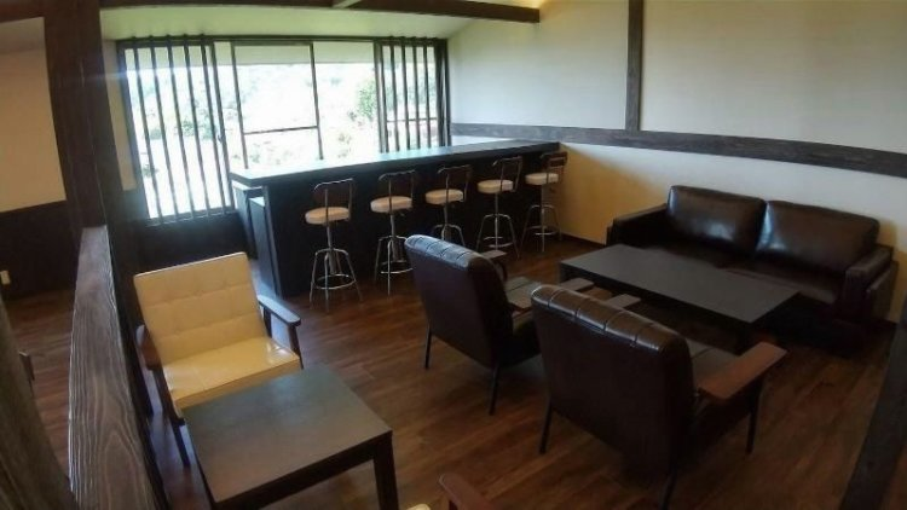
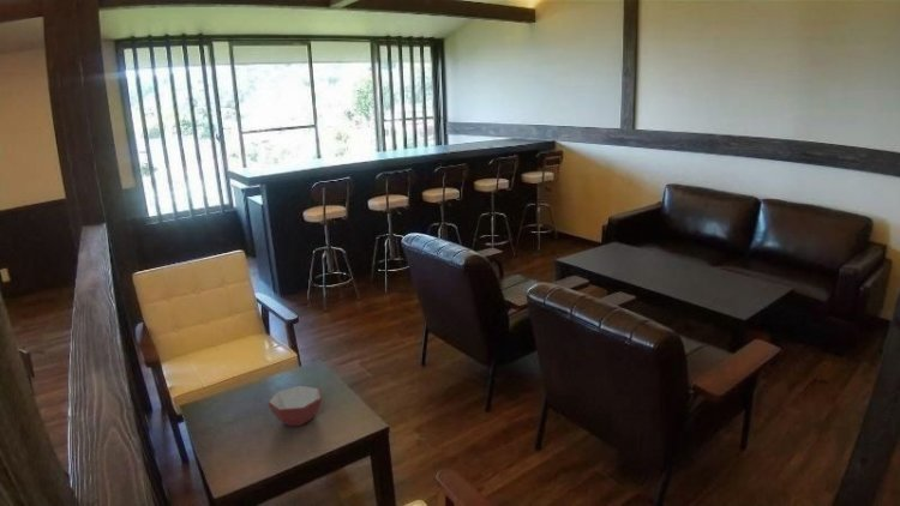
+ bowl [266,385,323,427]
